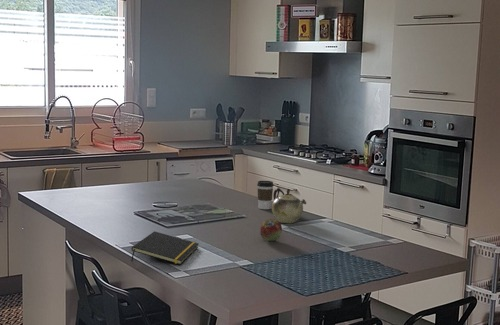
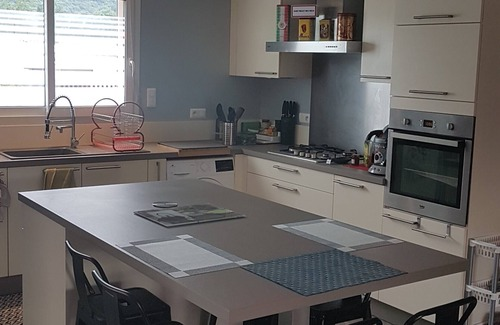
- fruit [259,218,283,242]
- notepad [130,230,199,265]
- coffee cup [256,180,275,210]
- teapot [271,187,307,224]
